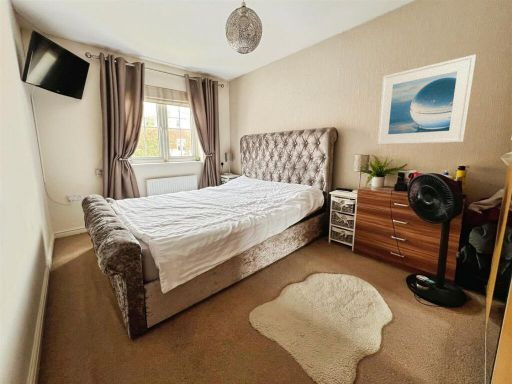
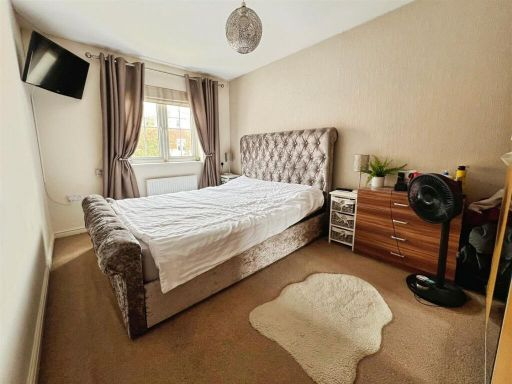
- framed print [376,54,477,146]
